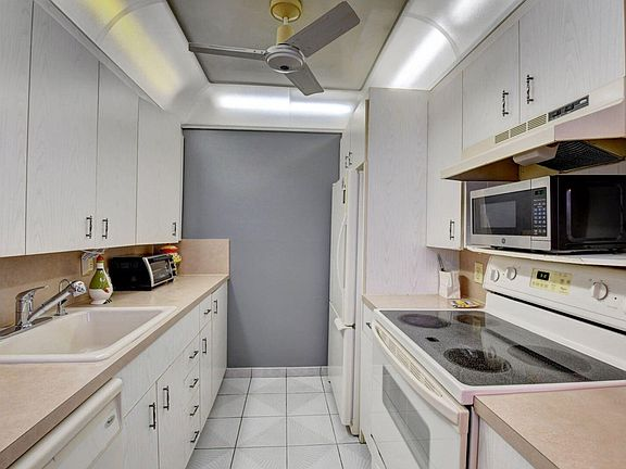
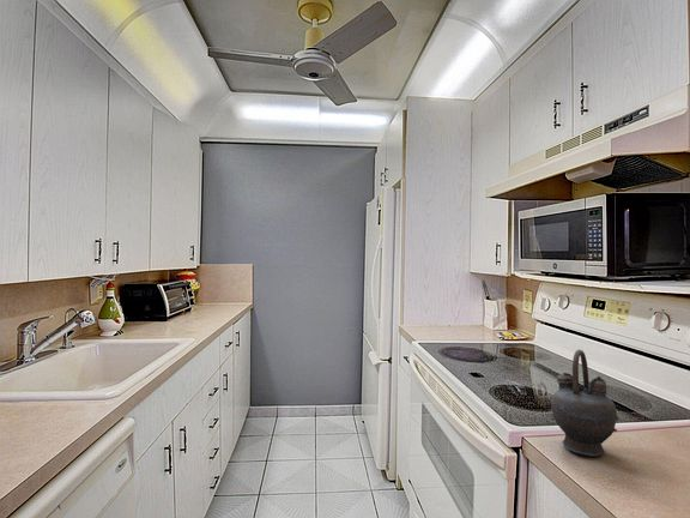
+ teapot [550,349,621,457]
